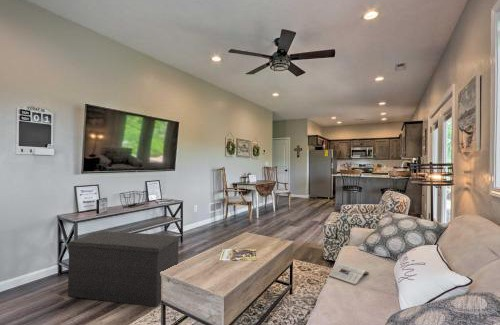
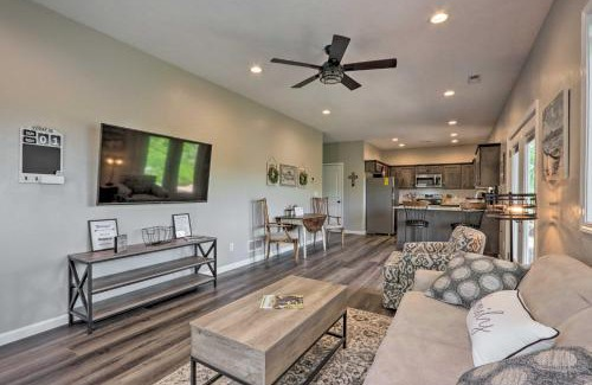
- bench [67,230,180,308]
- magazine [328,263,370,286]
